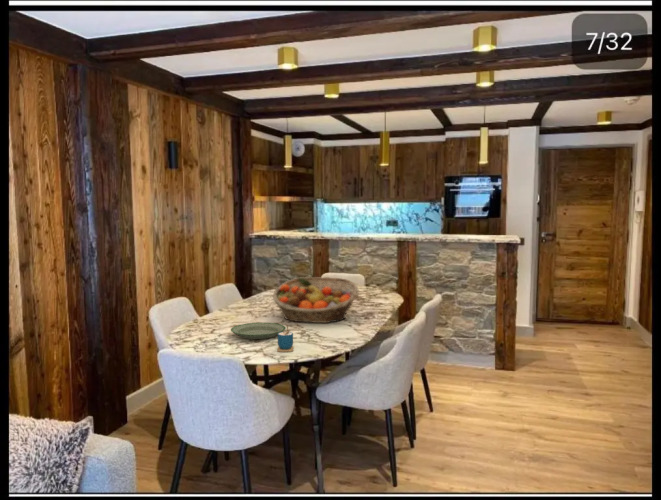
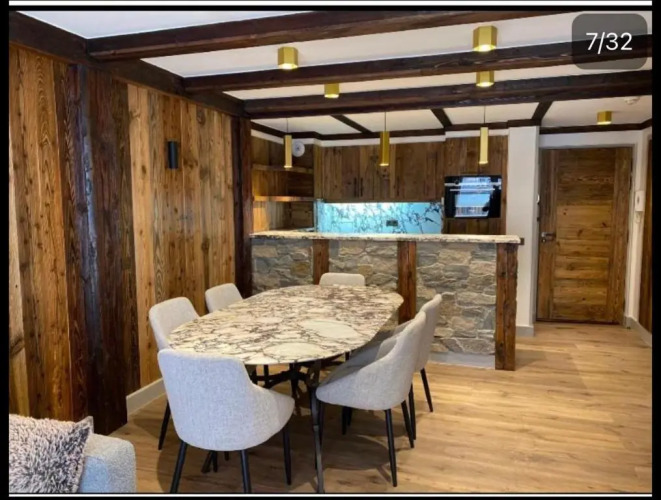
- plate [230,322,287,340]
- fruit basket [271,276,360,324]
- cup [276,323,295,353]
